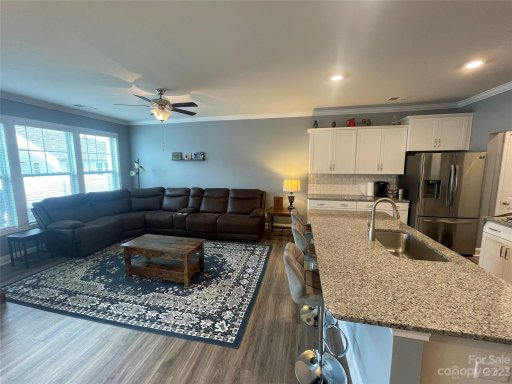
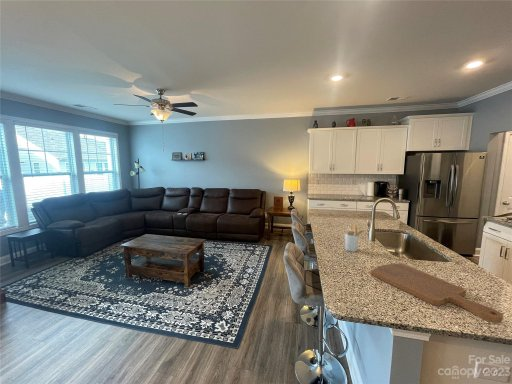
+ utensil holder [344,224,368,253]
+ cutting board [370,262,504,324]
